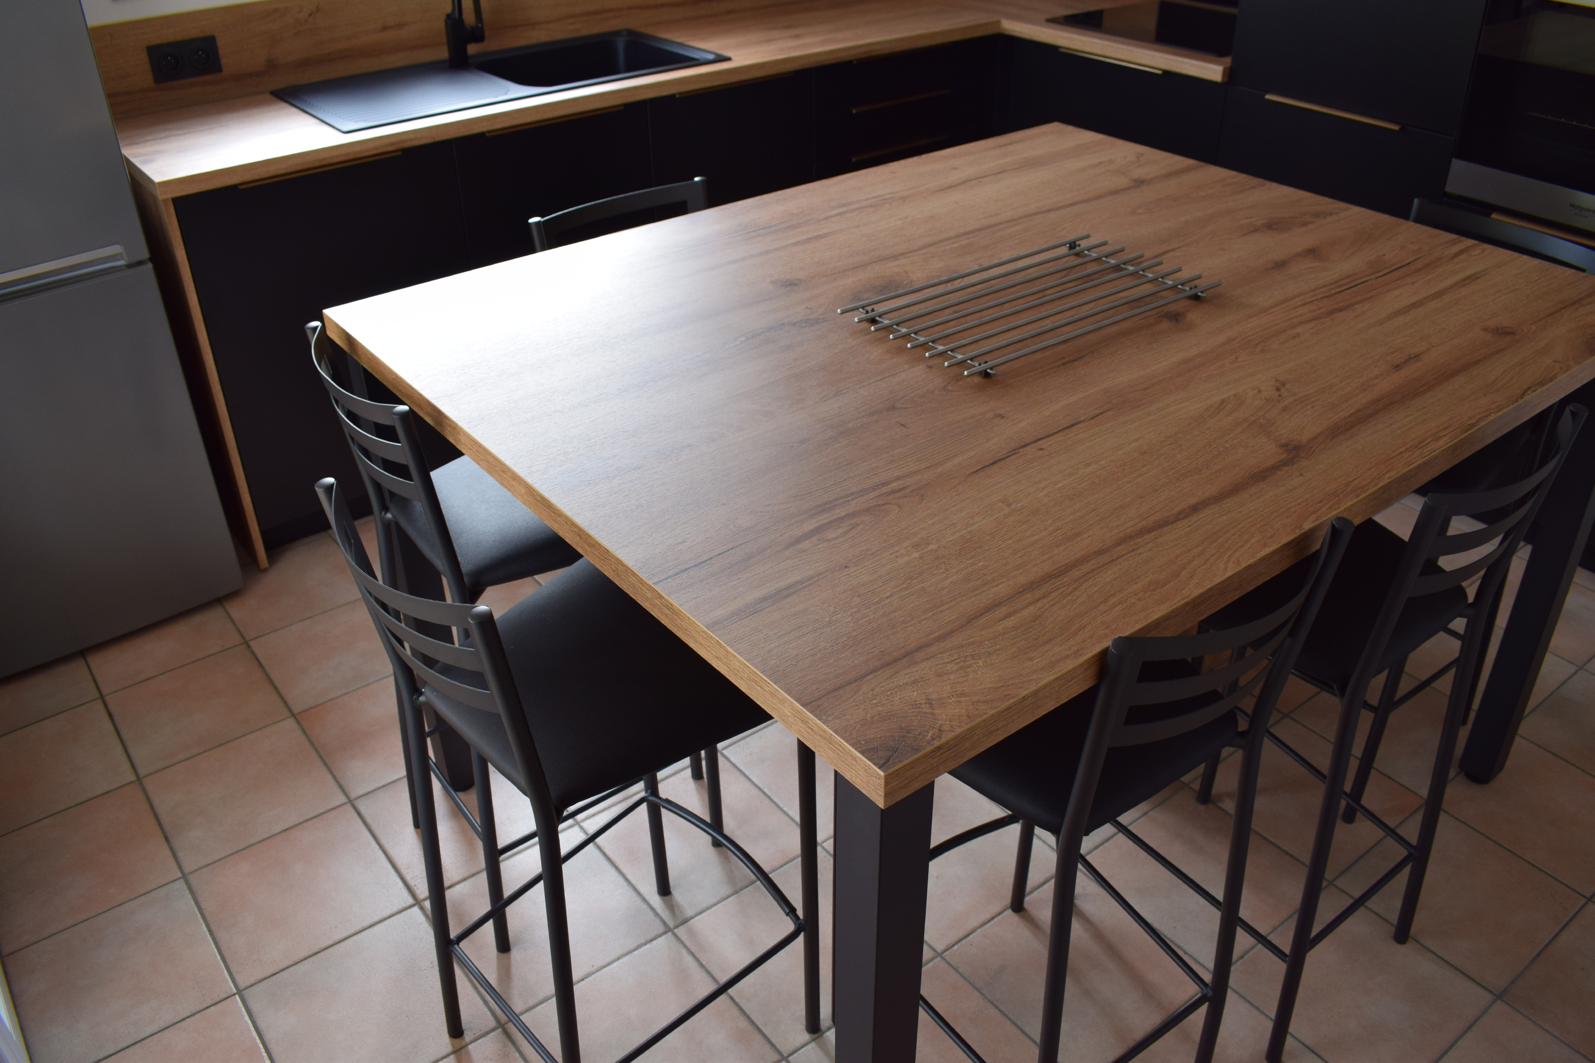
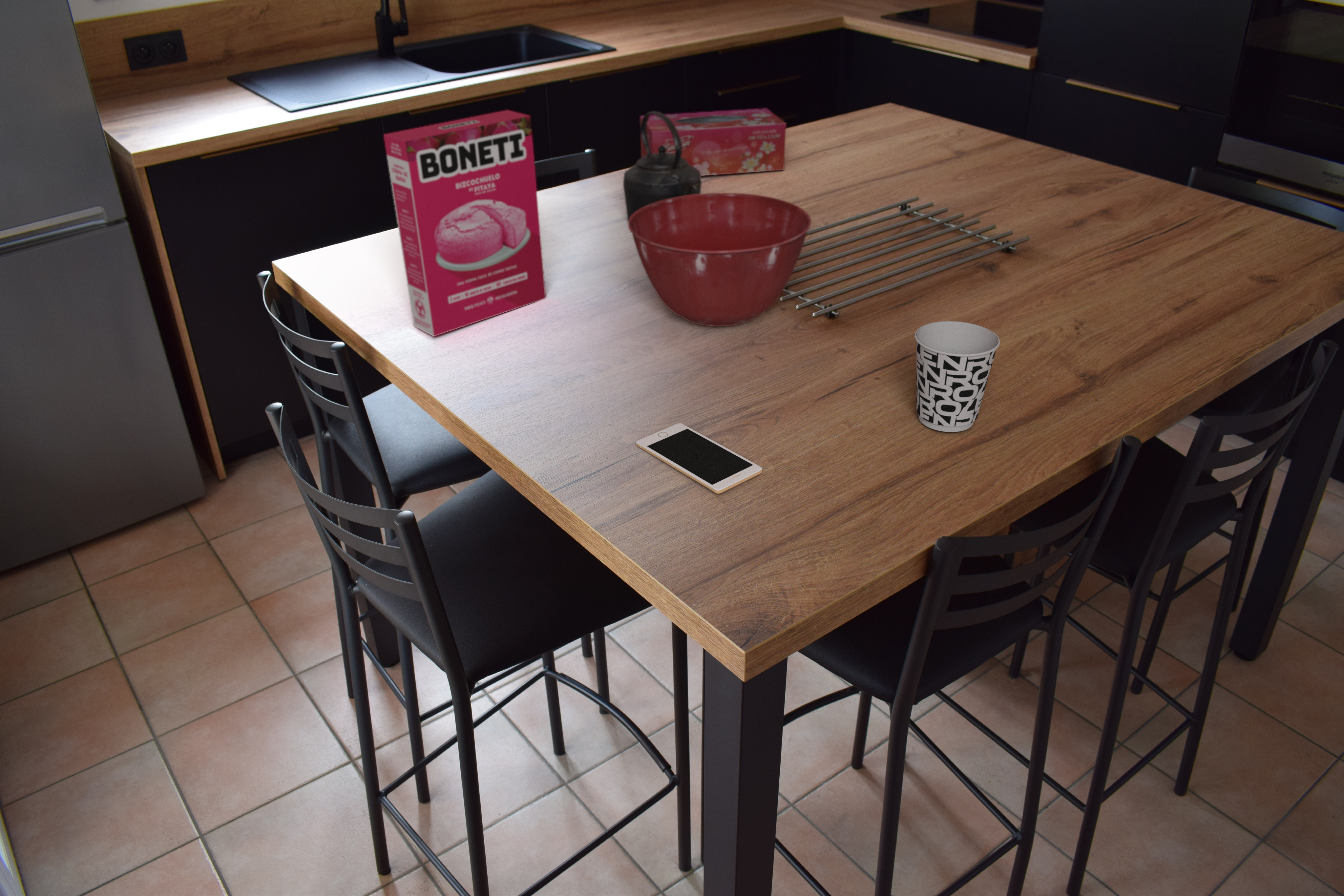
+ tissue box [640,108,787,176]
+ cup [914,321,1000,432]
+ cell phone [636,423,763,494]
+ kettle [623,111,702,222]
+ mixing bowl [627,192,812,327]
+ cereal box [383,110,546,337]
